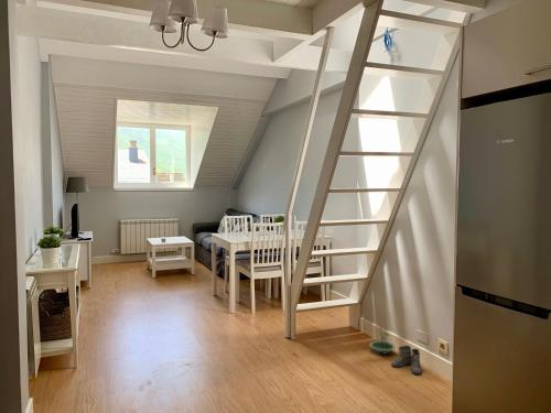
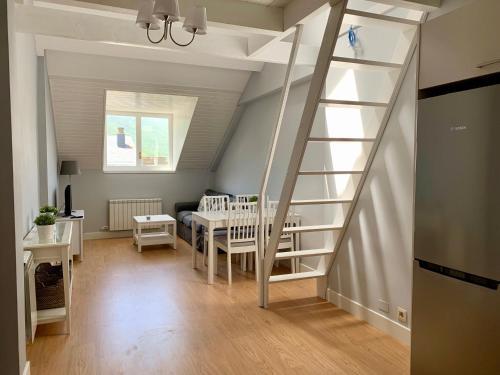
- boots [390,345,429,376]
- terrarium [368,326,397,355]
